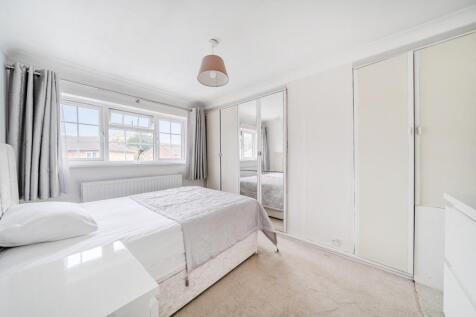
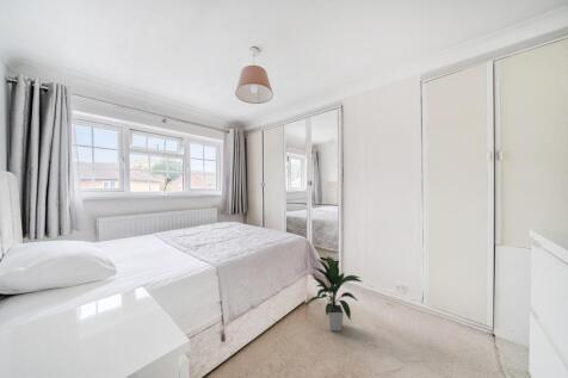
+ indoor plant [304,255,363,333]
